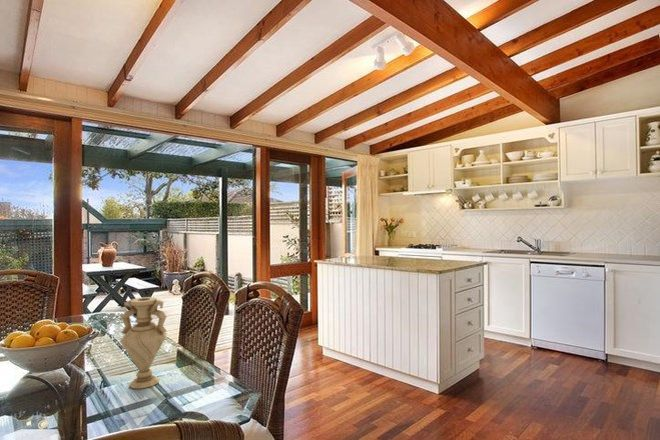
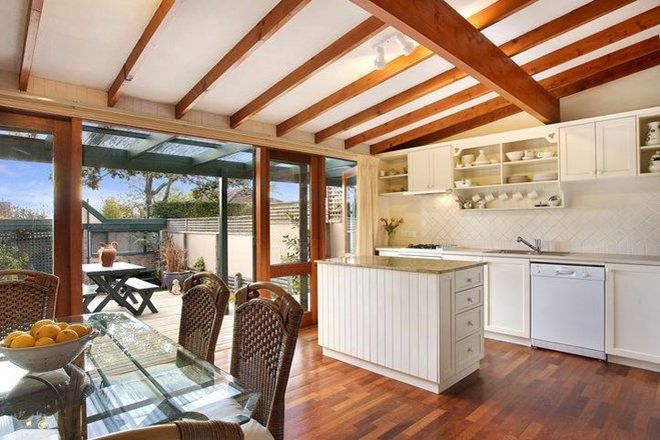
- vase [119,296,168,389]
